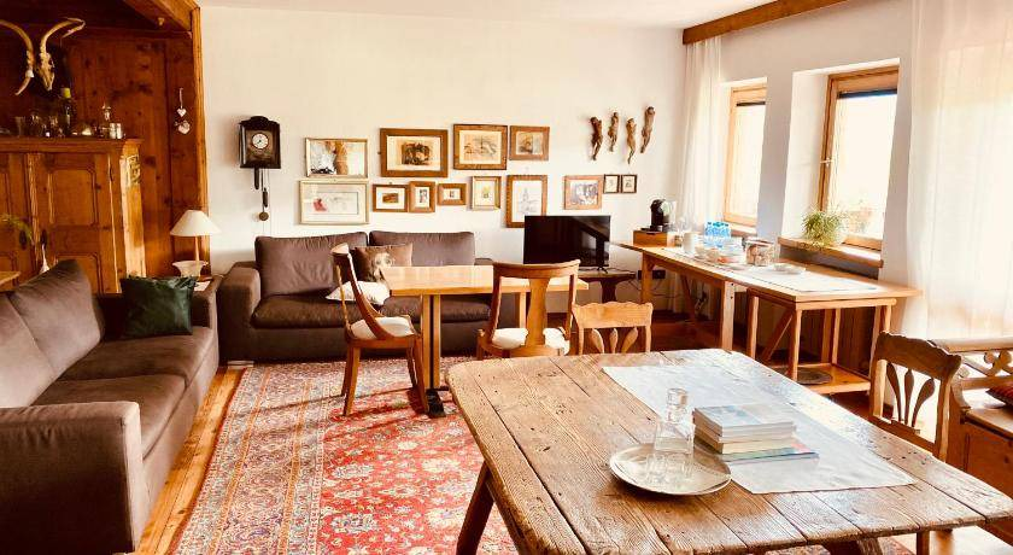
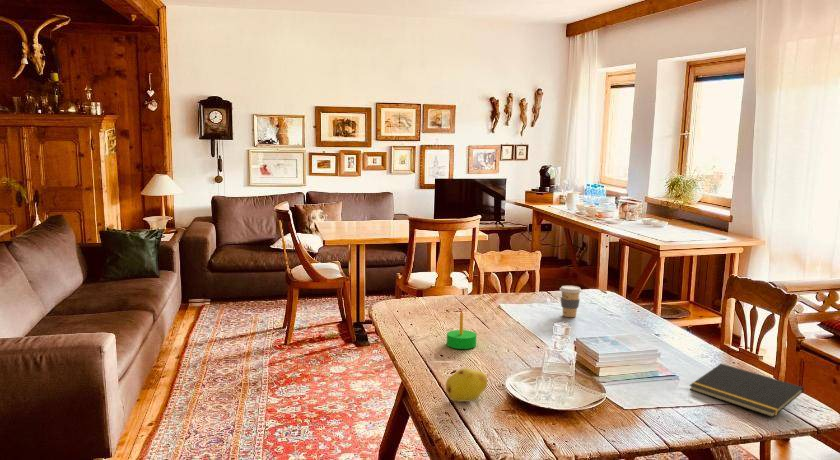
+ coffee cup [559,285,583,318]
+ candle [446,310,477,350]
+ notepad [689,363,805,418]
+ fruit [445,367,489,403]
